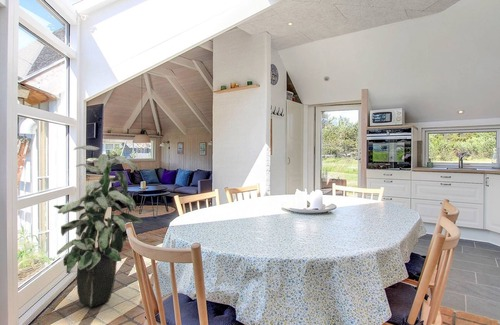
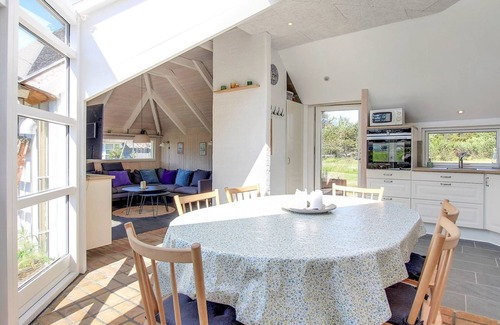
- indoor plant [53,145,144,308]
